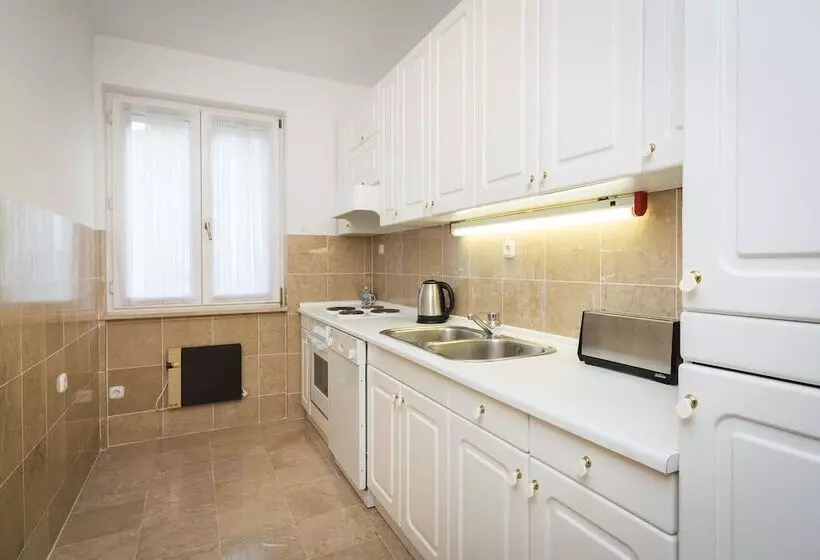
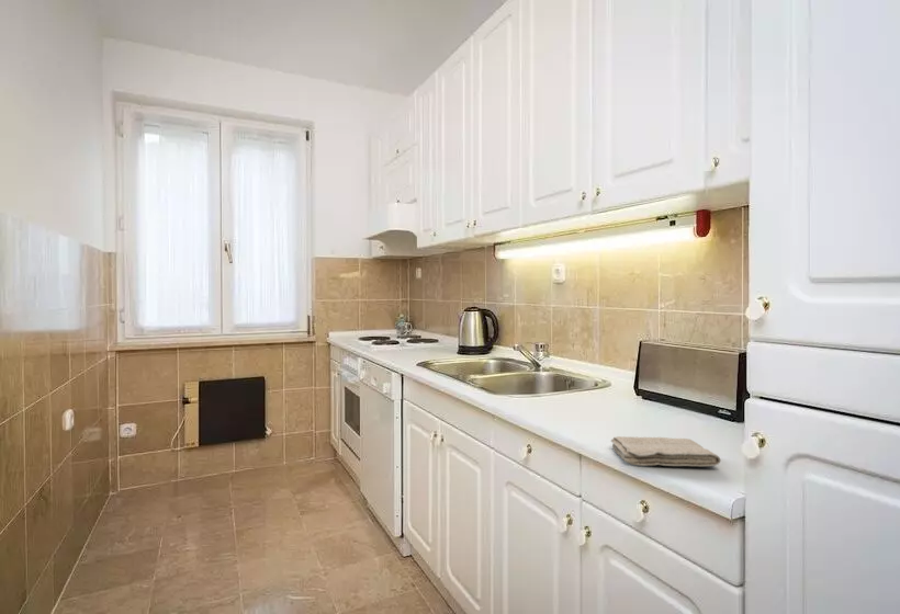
+ washcloth [609,435,722,467]
